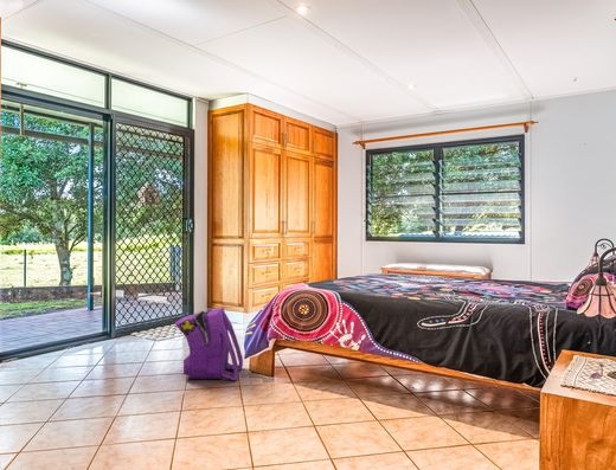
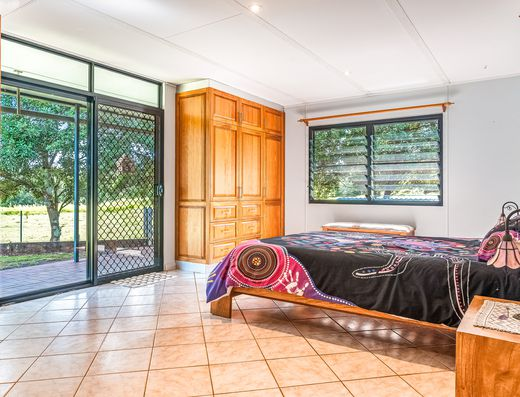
- backpack [174,307,244,382]
